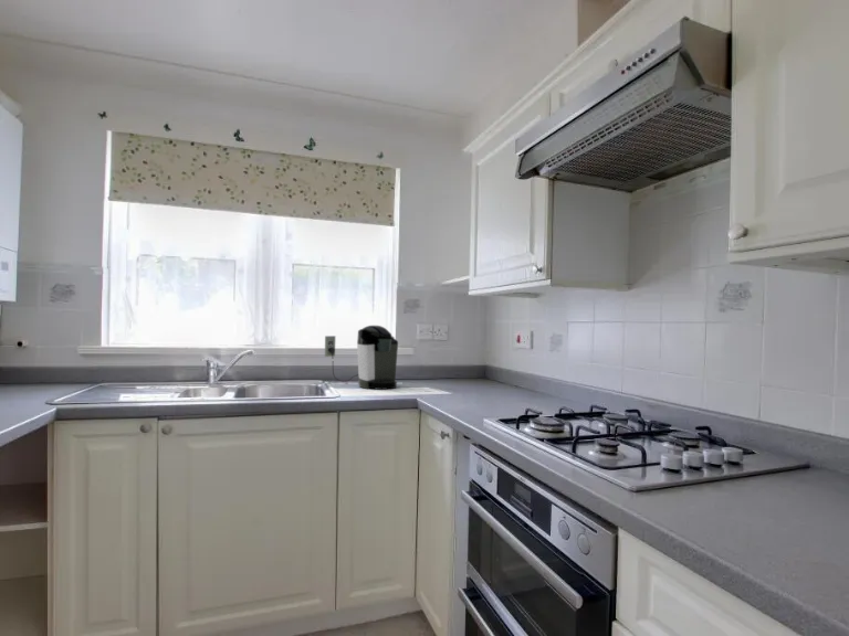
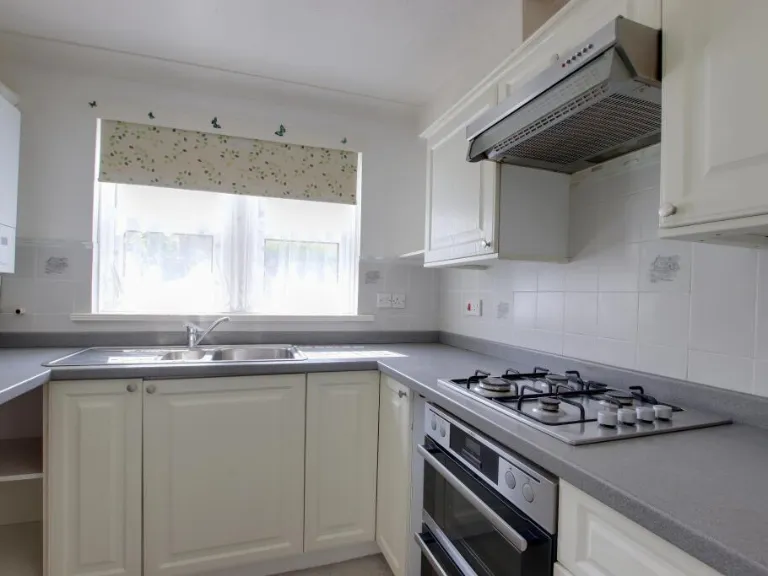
- coffee maker [324,325,399,391]
